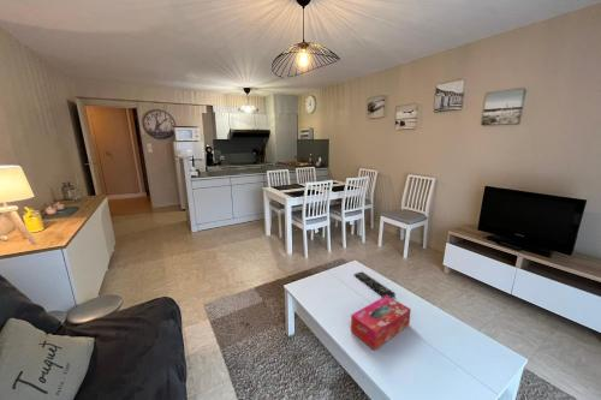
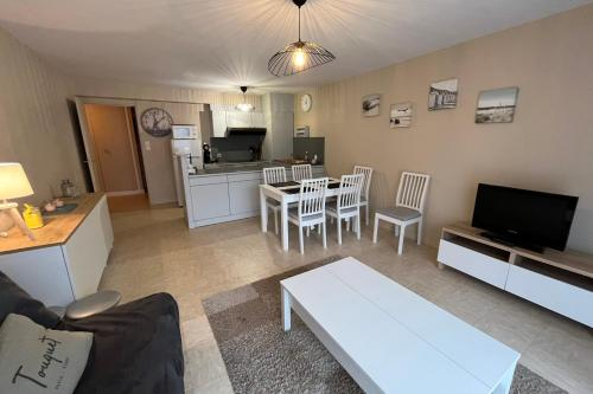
- tissue box [350,295,412,351]
- remote control [353,270,397,298]
